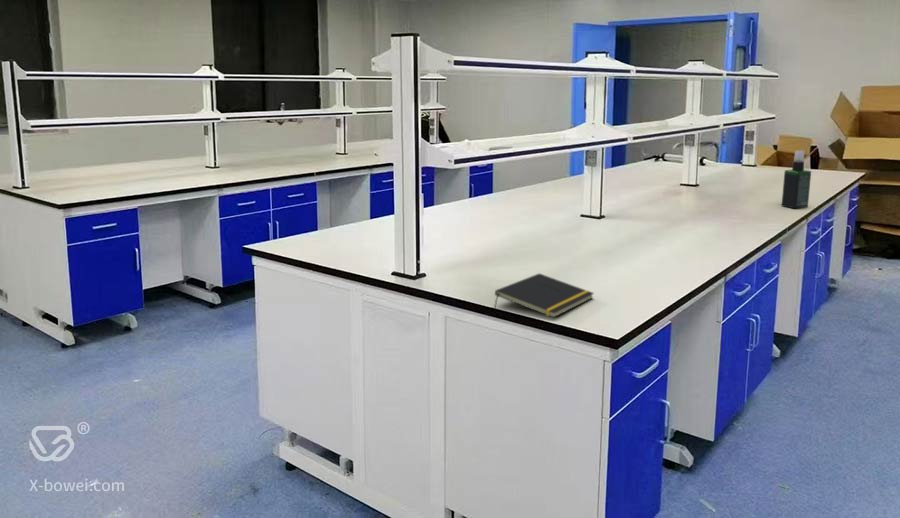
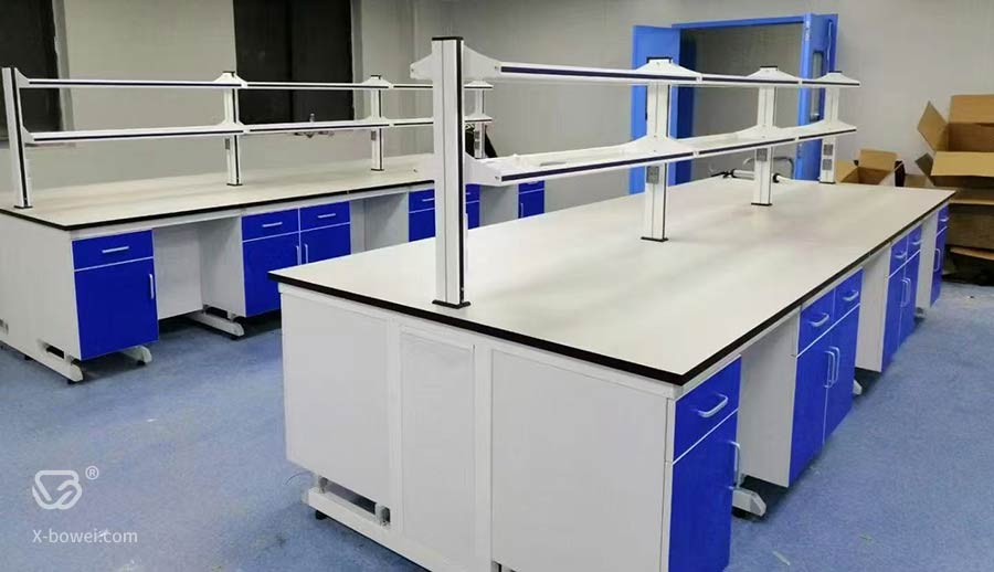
- spray bottle [781,150,812,209]
- notepad [493,272,595,319]
